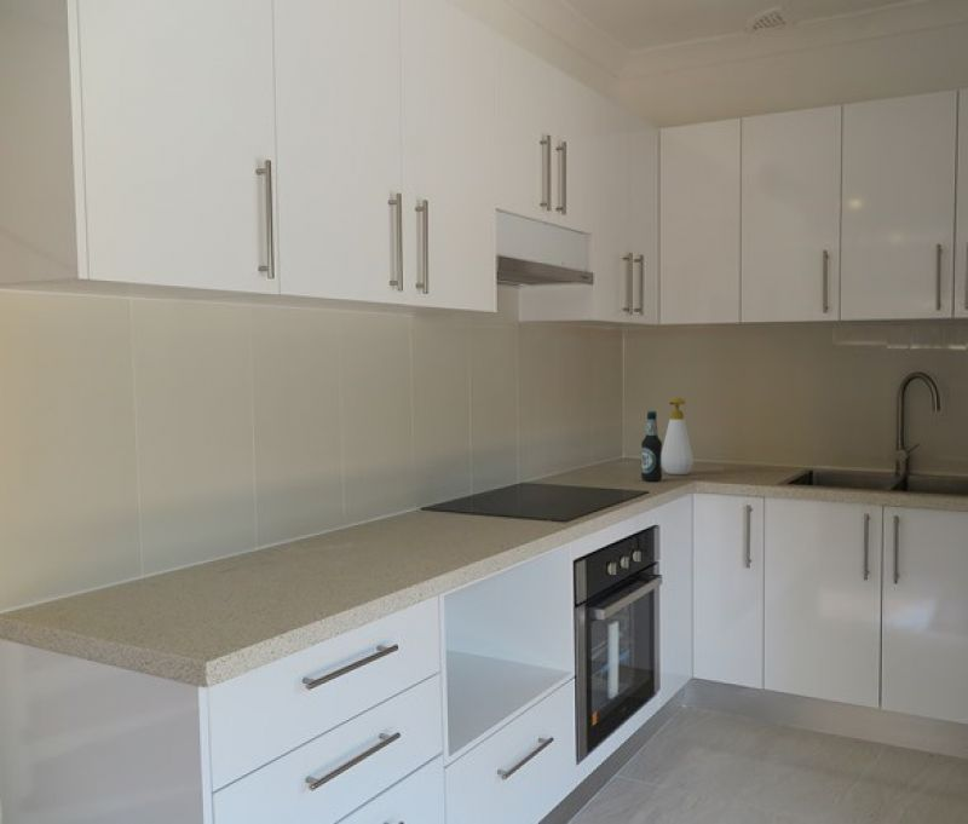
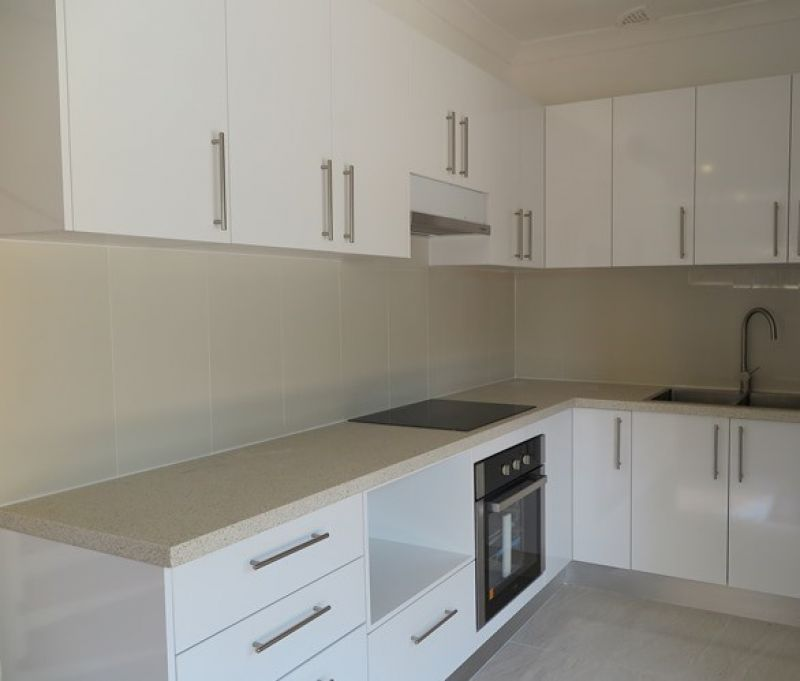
- bottle [640,410,663,483]
- soap bottle [662,397,695,476]
